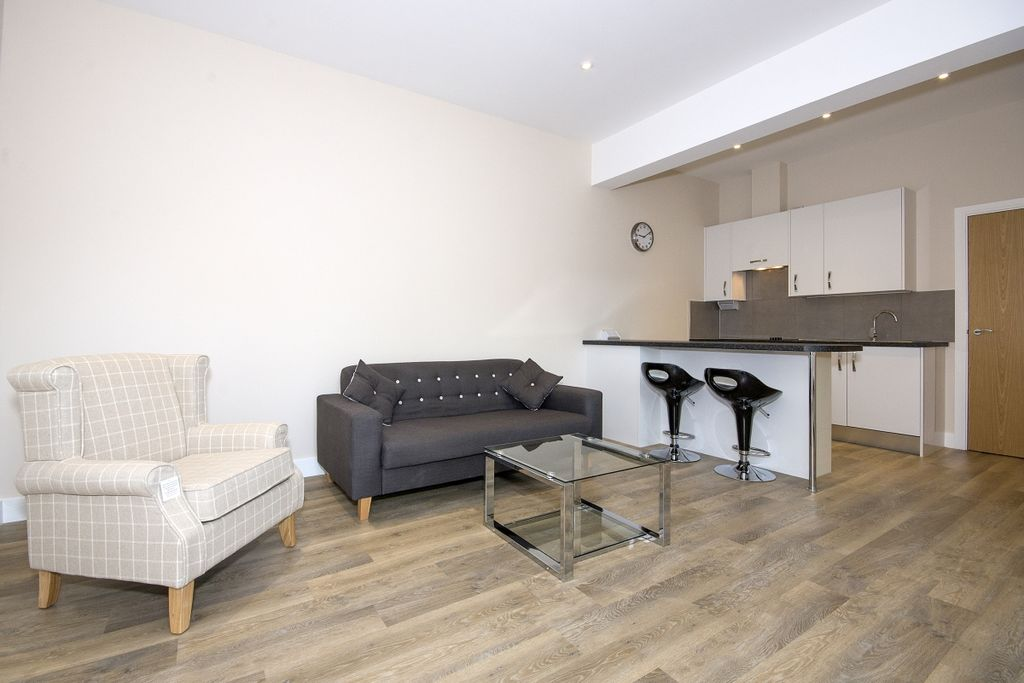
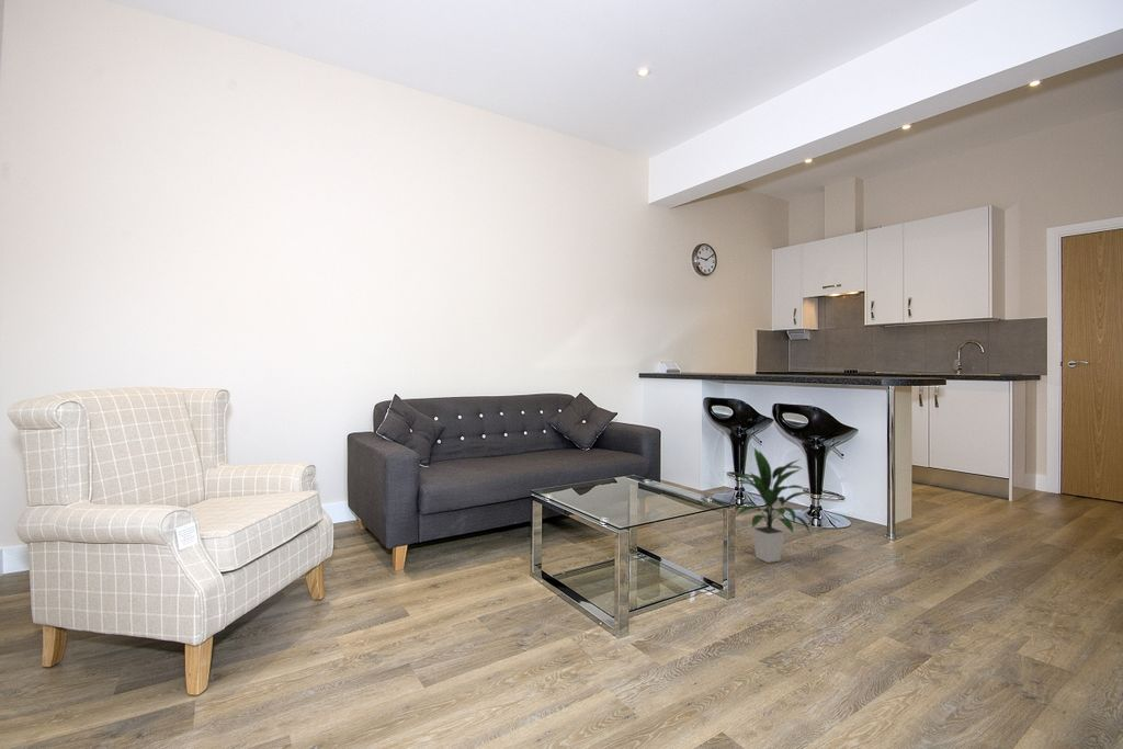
+ indoor plant [723,446,812,564]
